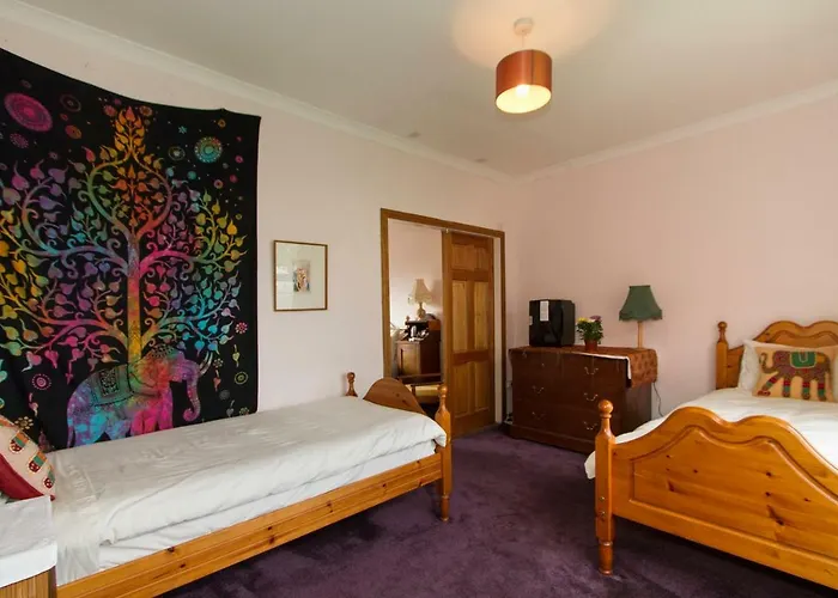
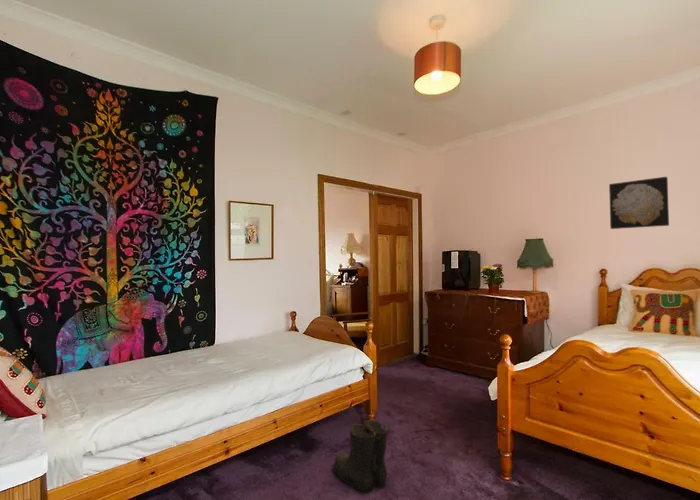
+ boots [330,419,389,495]
+ wall art [608,176,670,230]
